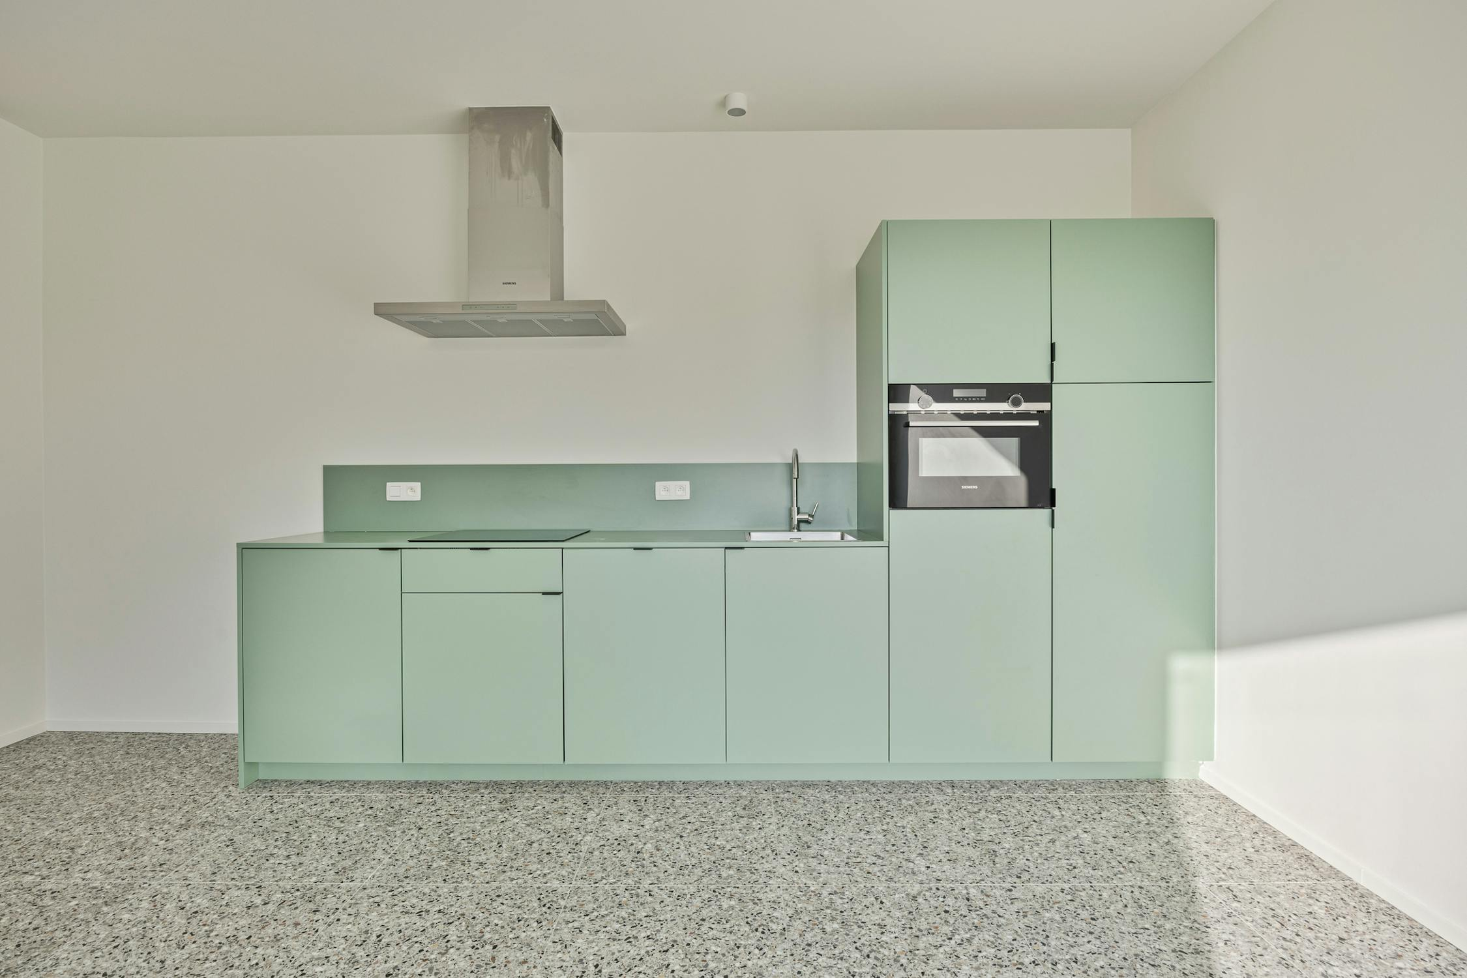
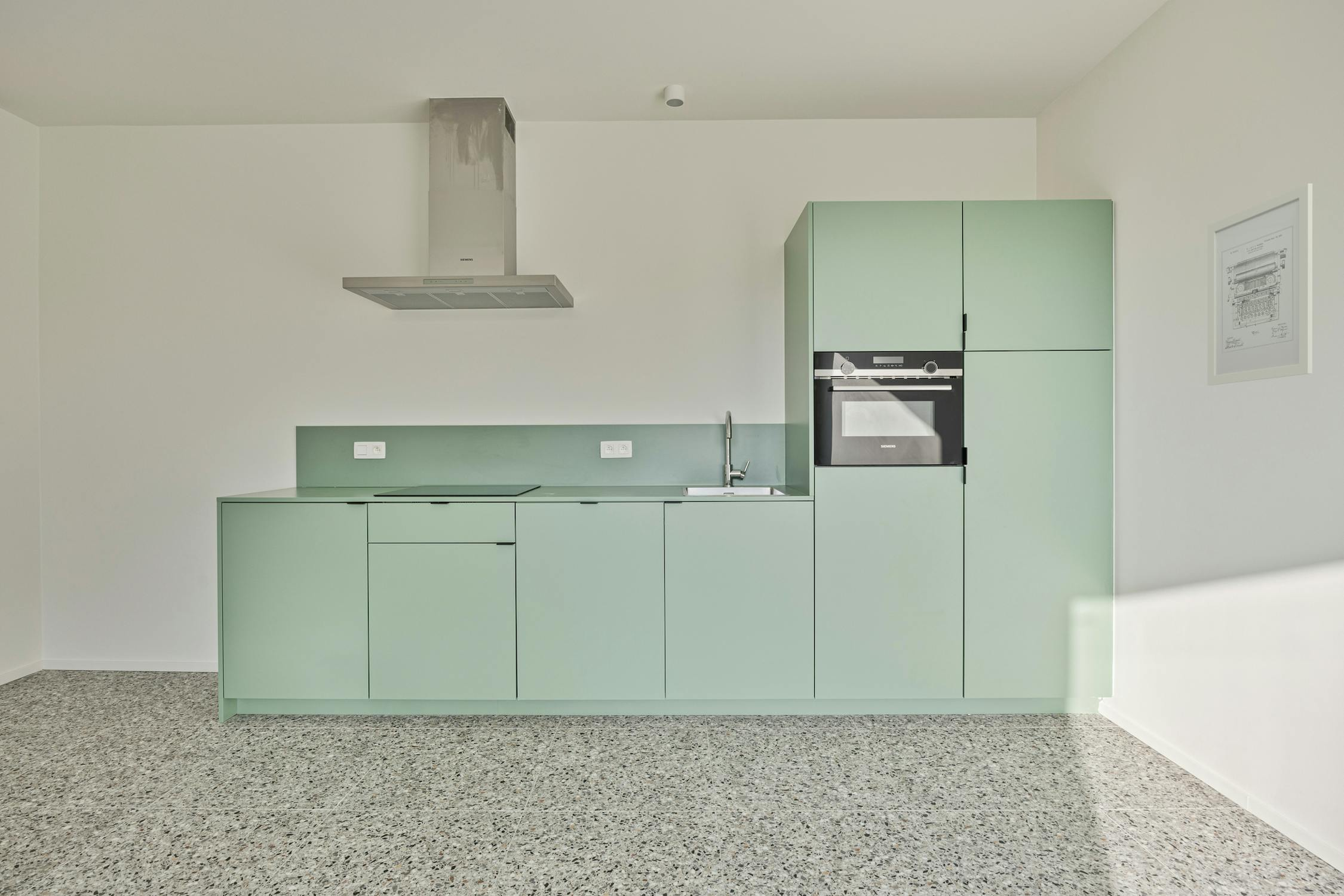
+ wall art [1207,183,1313,386]
